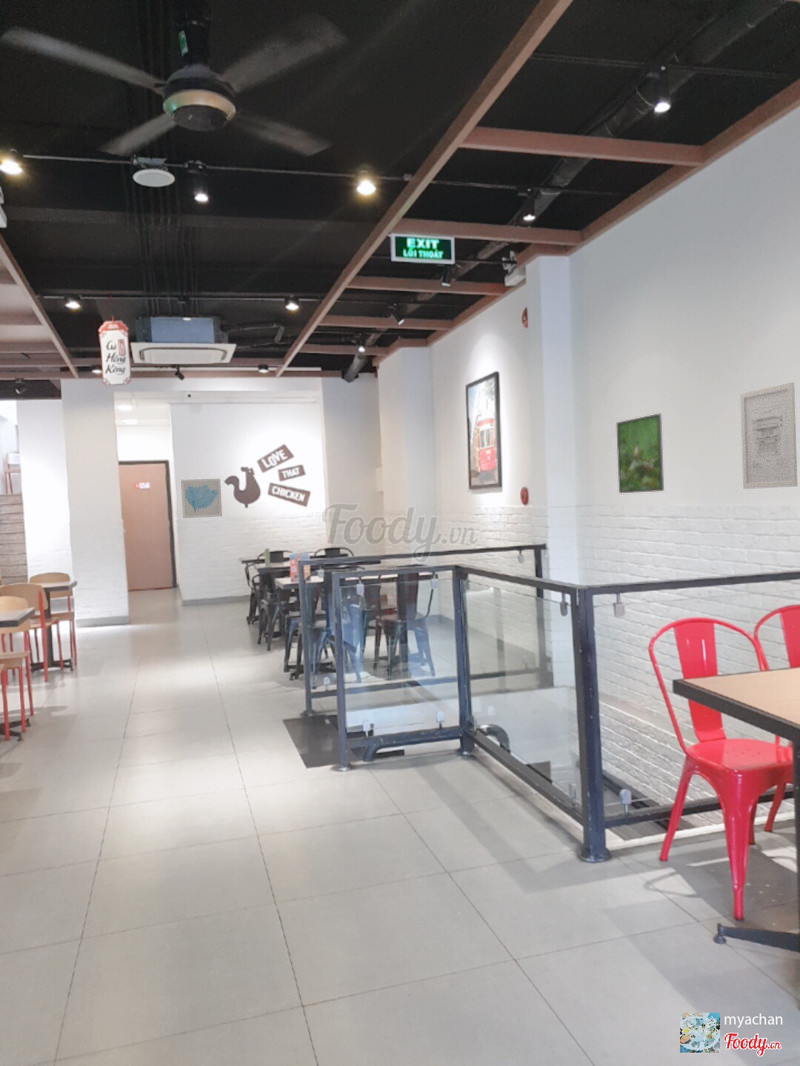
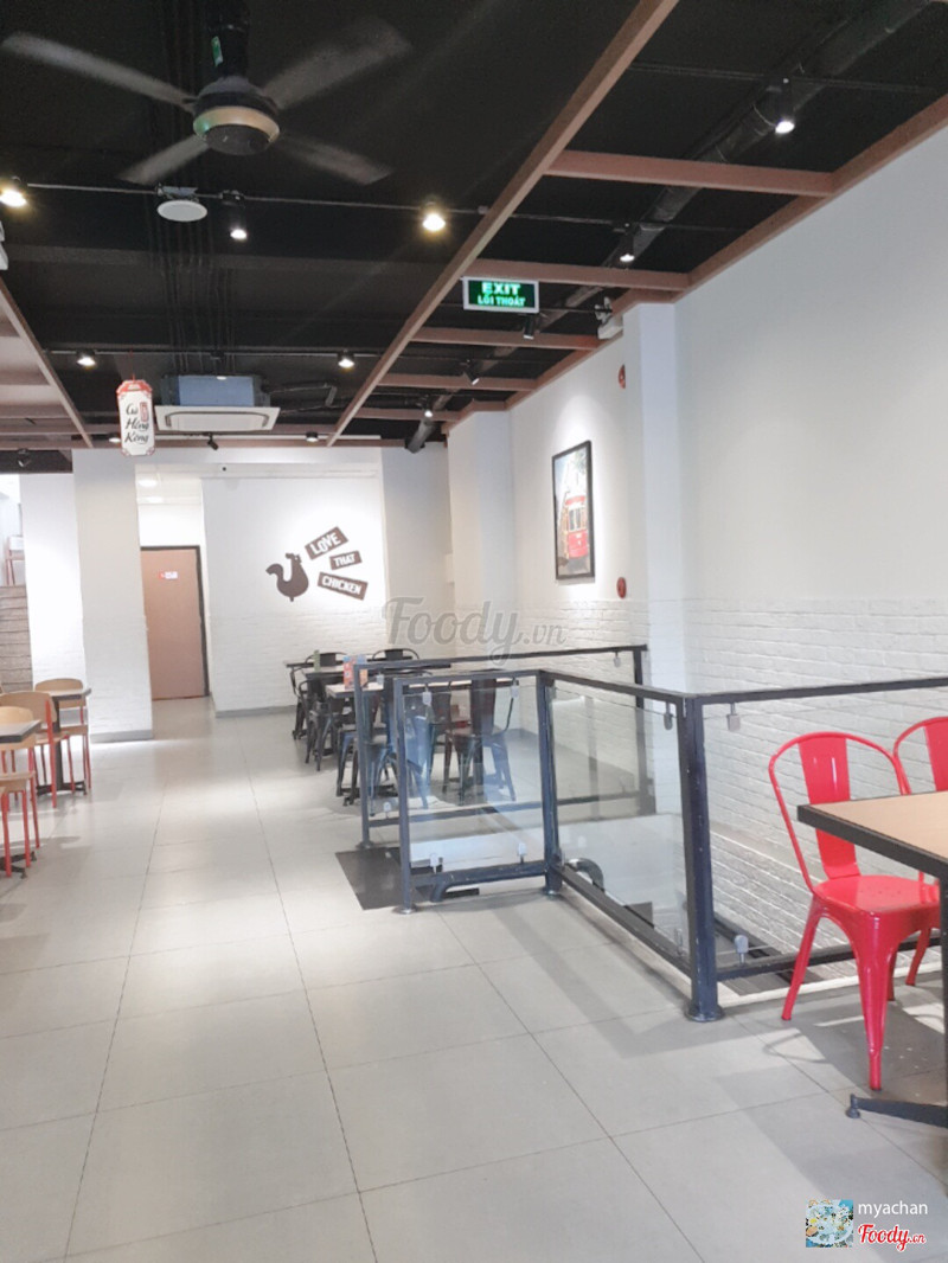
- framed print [616,413,665,494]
- wall art [180,478,223,519]
- wall art [739,381,798,490]
